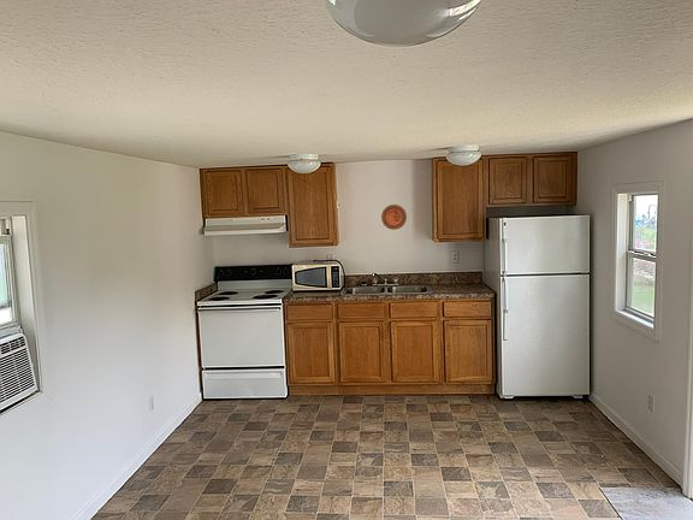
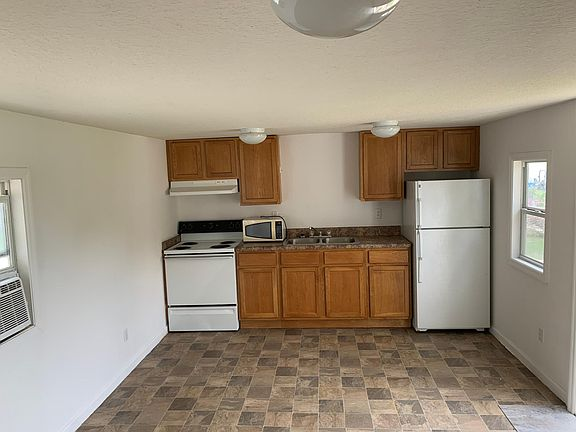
- decorative plate [380,203,408,231]
